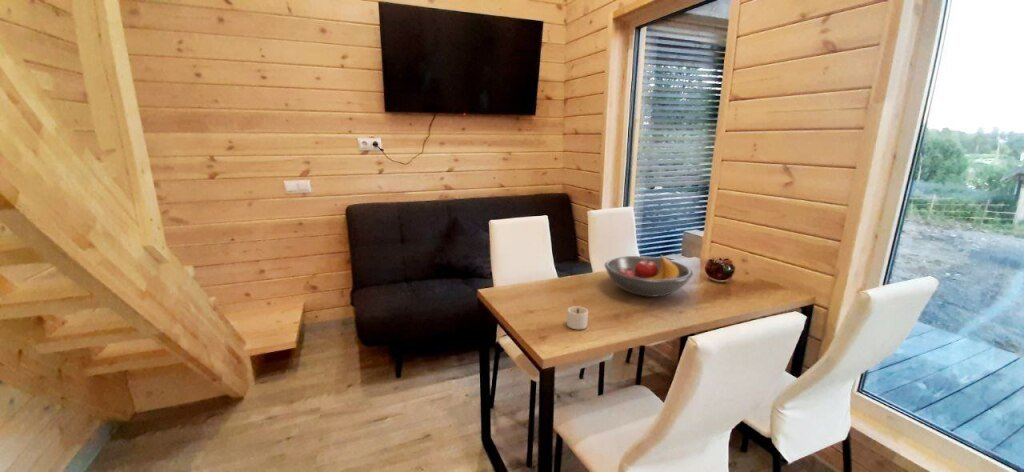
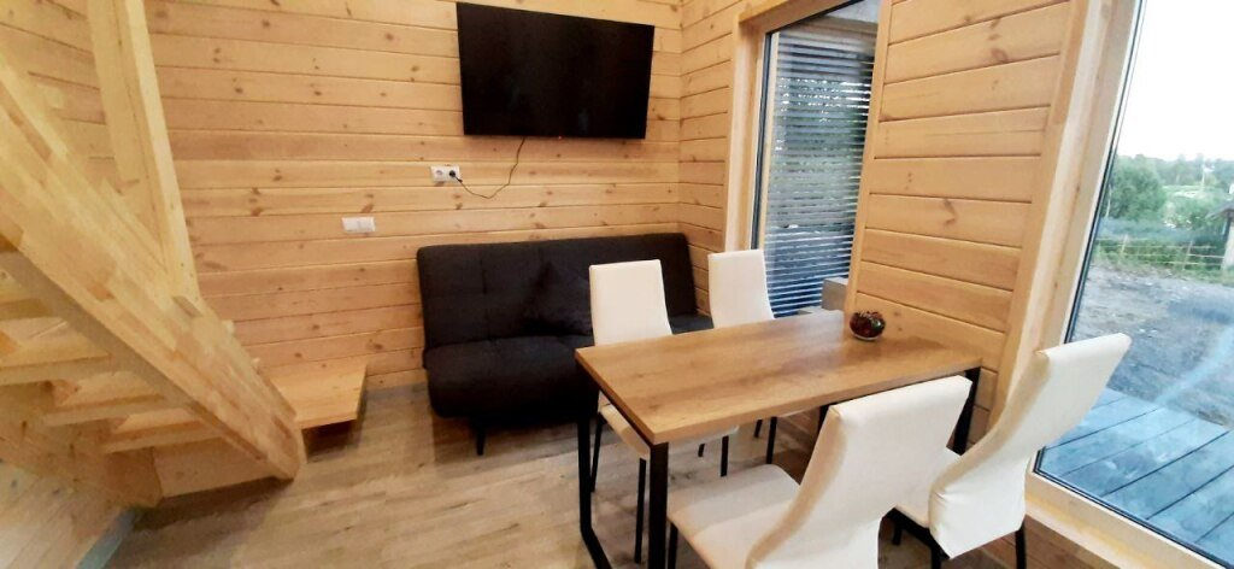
- candle [566,305,589,330]
- fruit bowl [604,254,694,298]
